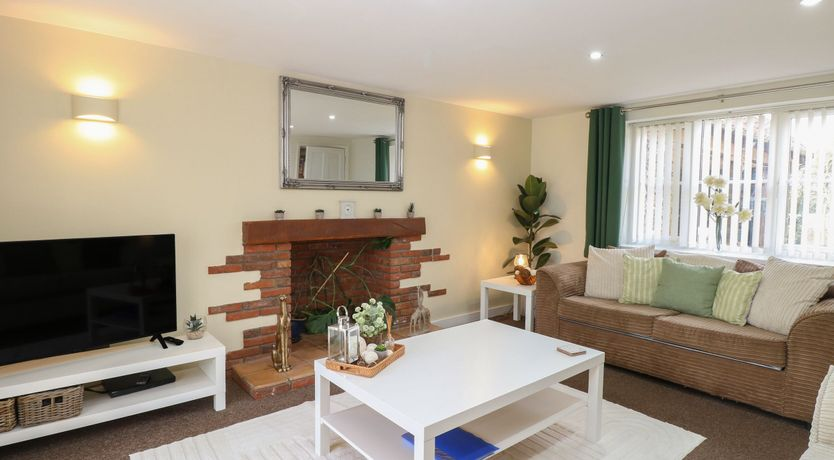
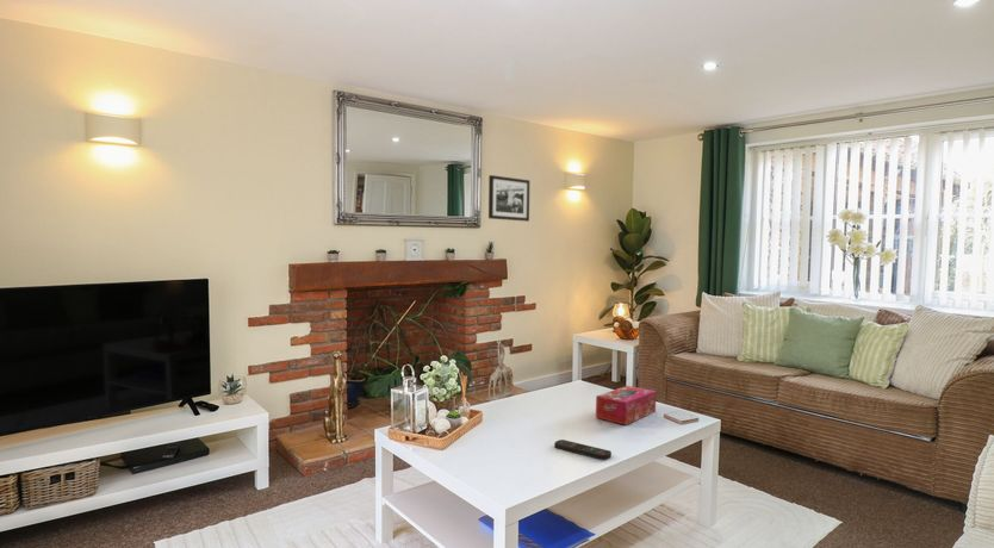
+ picture frame [487,174,530,223]
+ remote control [553,438,613,461]
+ tissue box [595,385,657,426]
